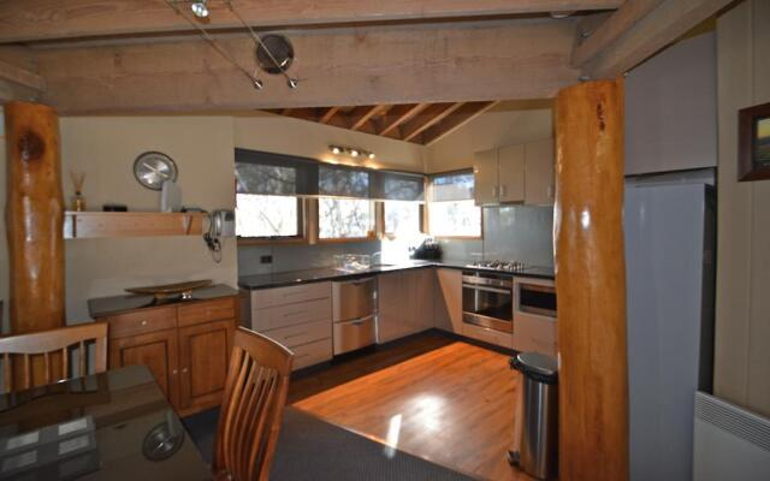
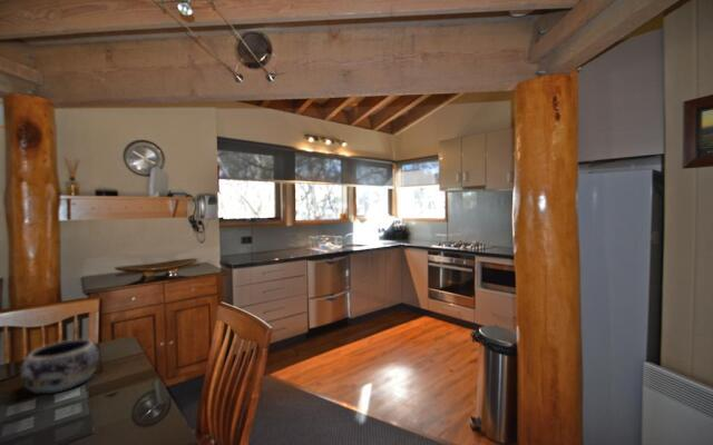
+ decorative bowl [19,338,100,395]
